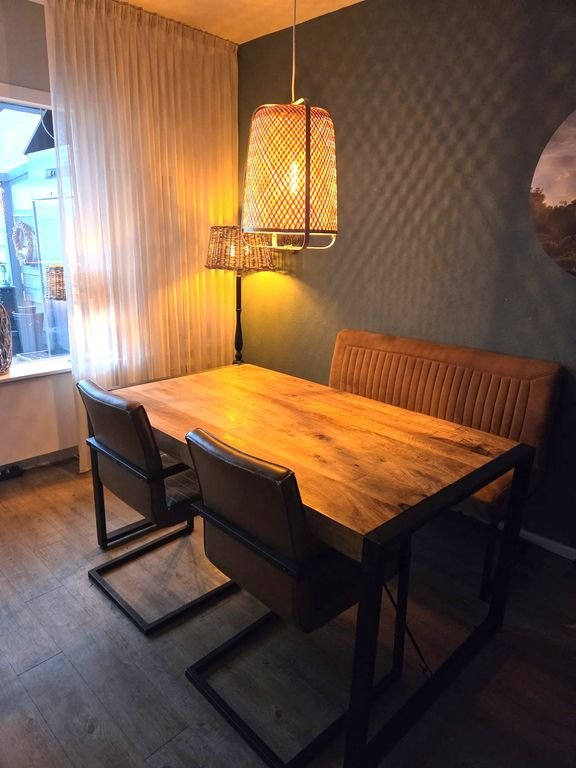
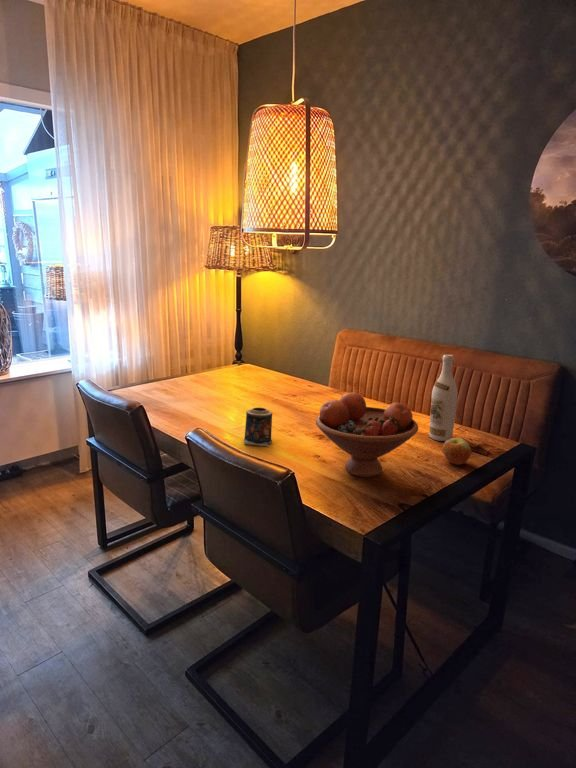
+ apple [442,437,472,466]
+ candle [243,407,273,447]
+ wine bottle [428,353,459,442]
+ fruit bowl [315,391,419,478]
